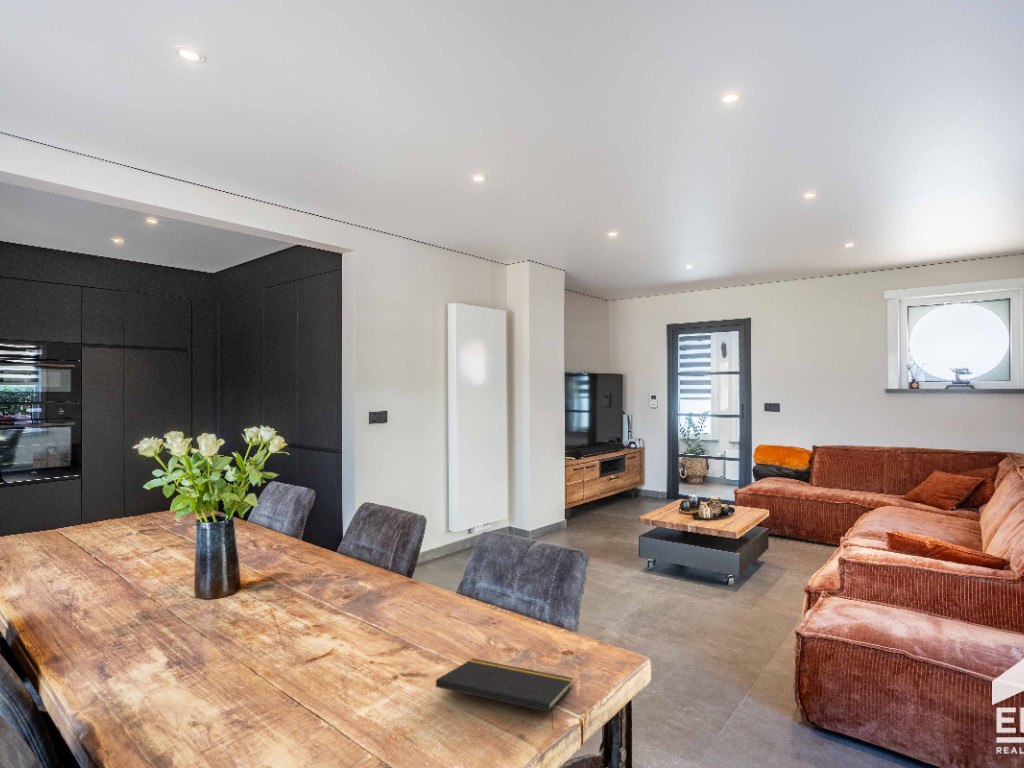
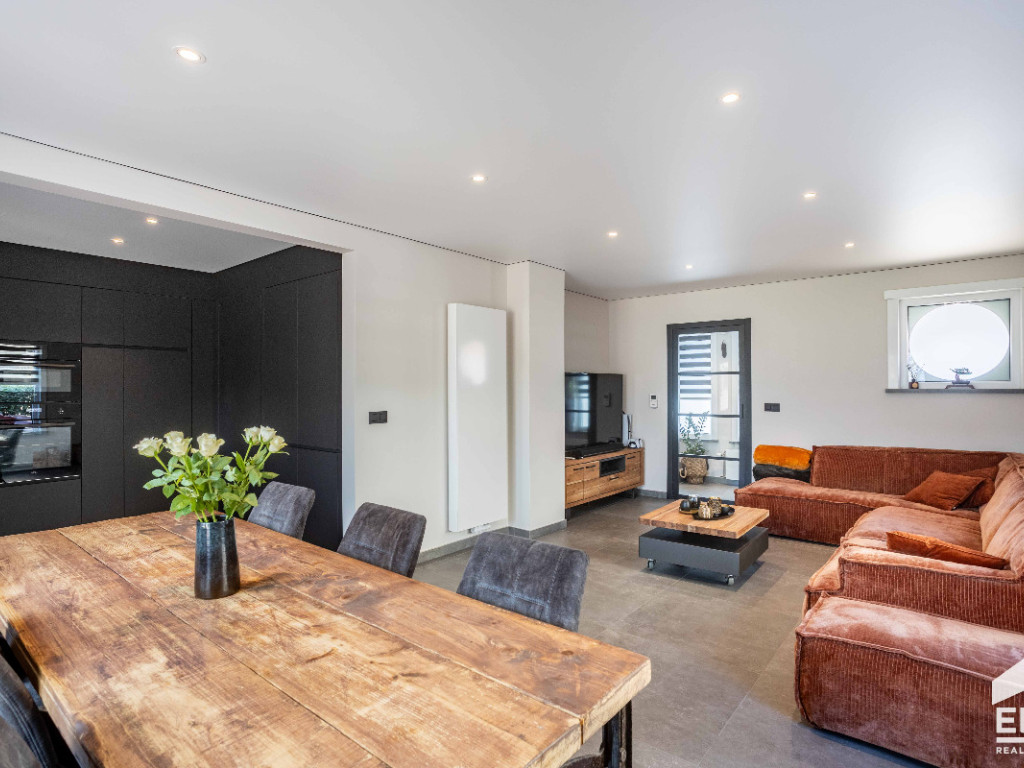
- notepad [435,658,574,731]
